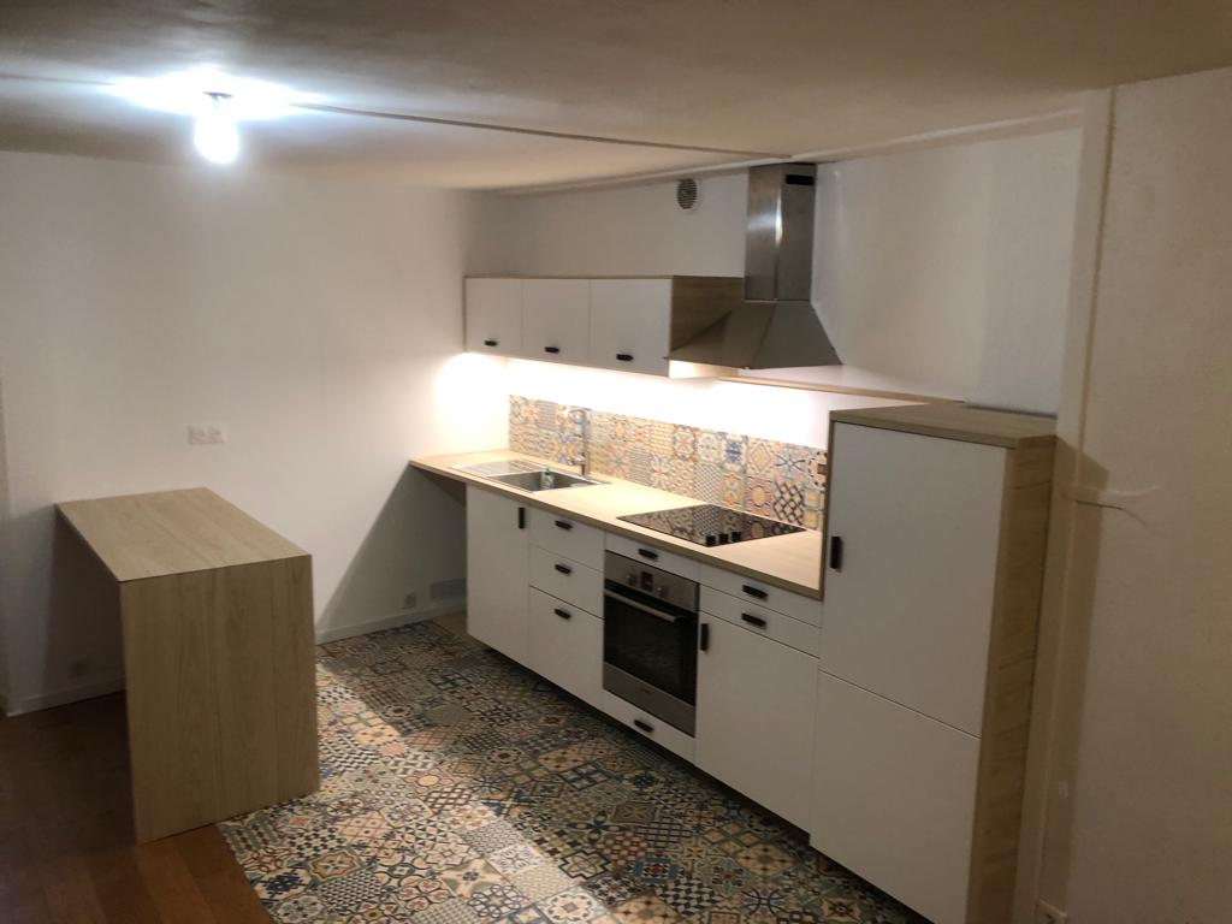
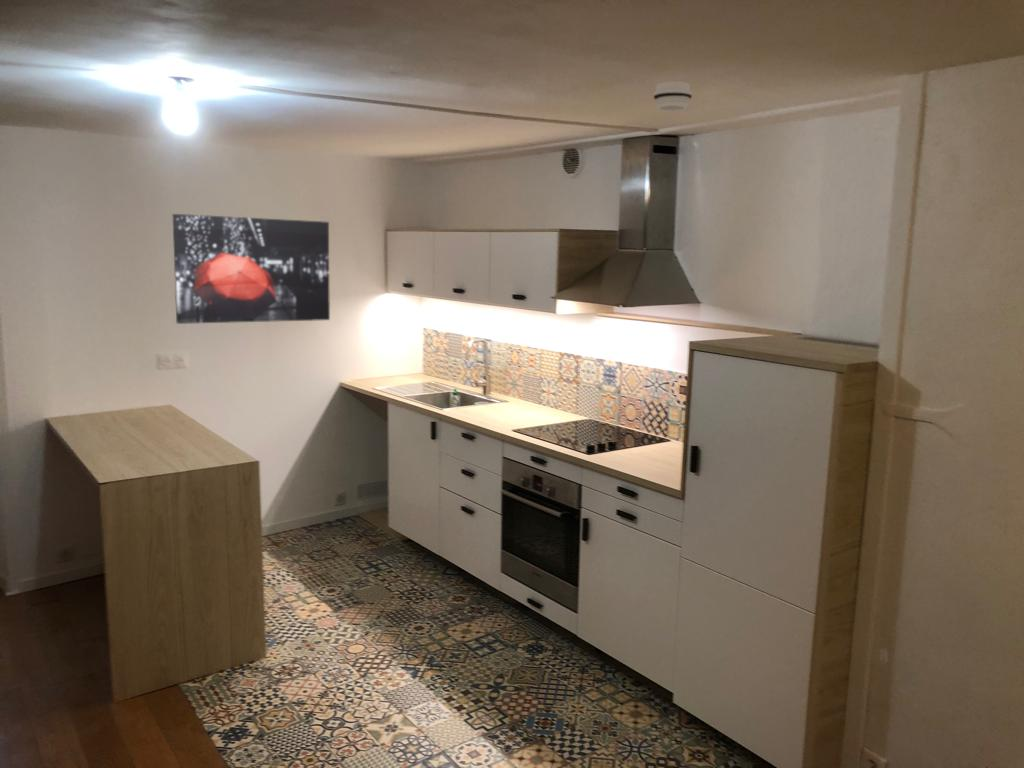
+ wall art [172,213,331,325]
+ smoke detector [652,81,693,112]
